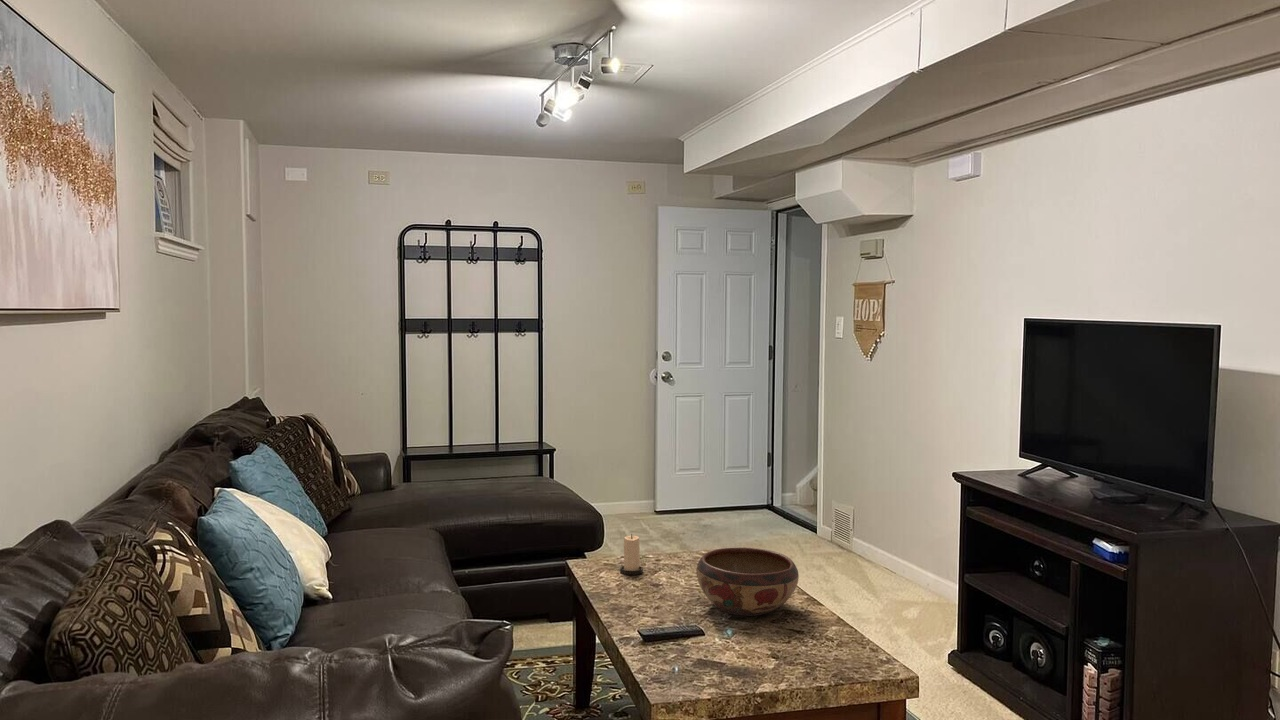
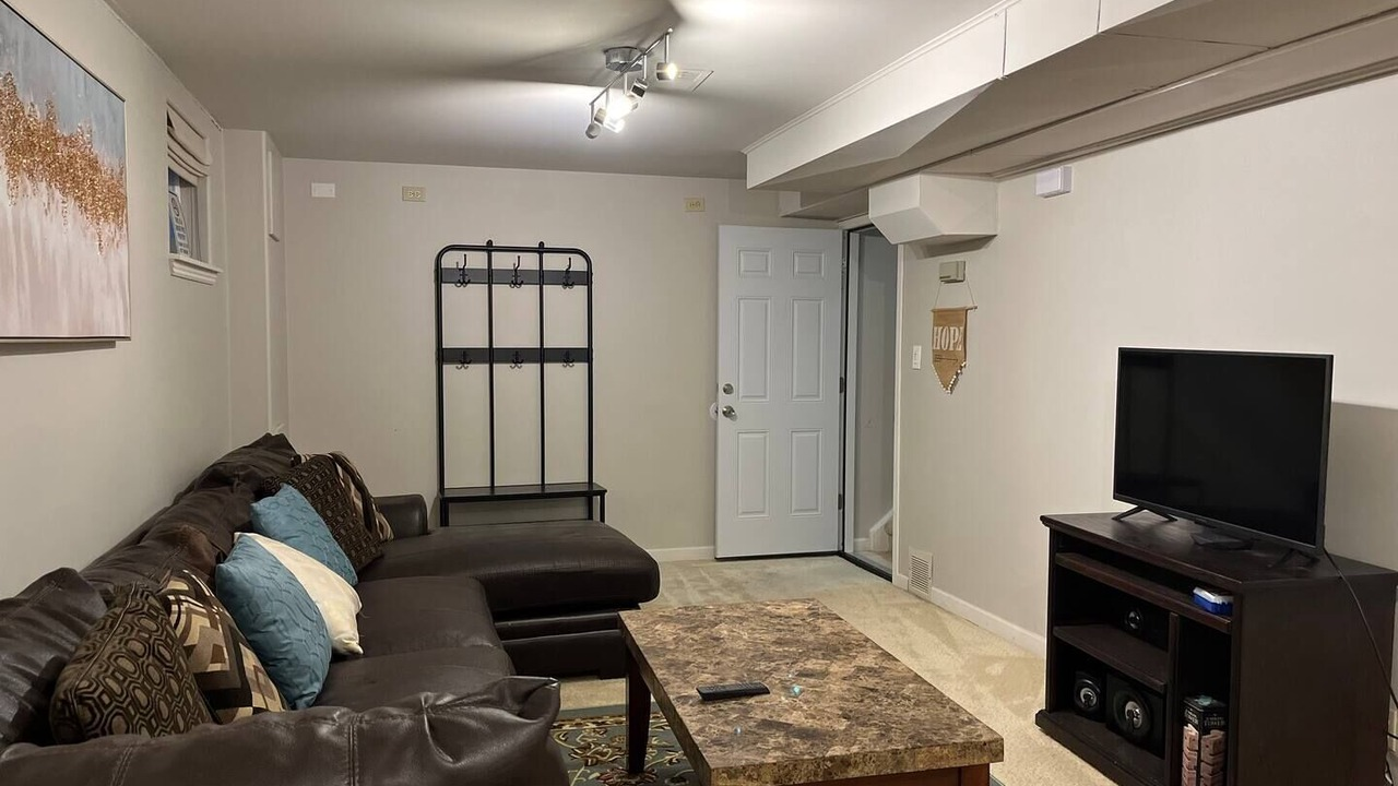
- candle [619,533,644,576]
- decorative bowl [695,547,800,617]
